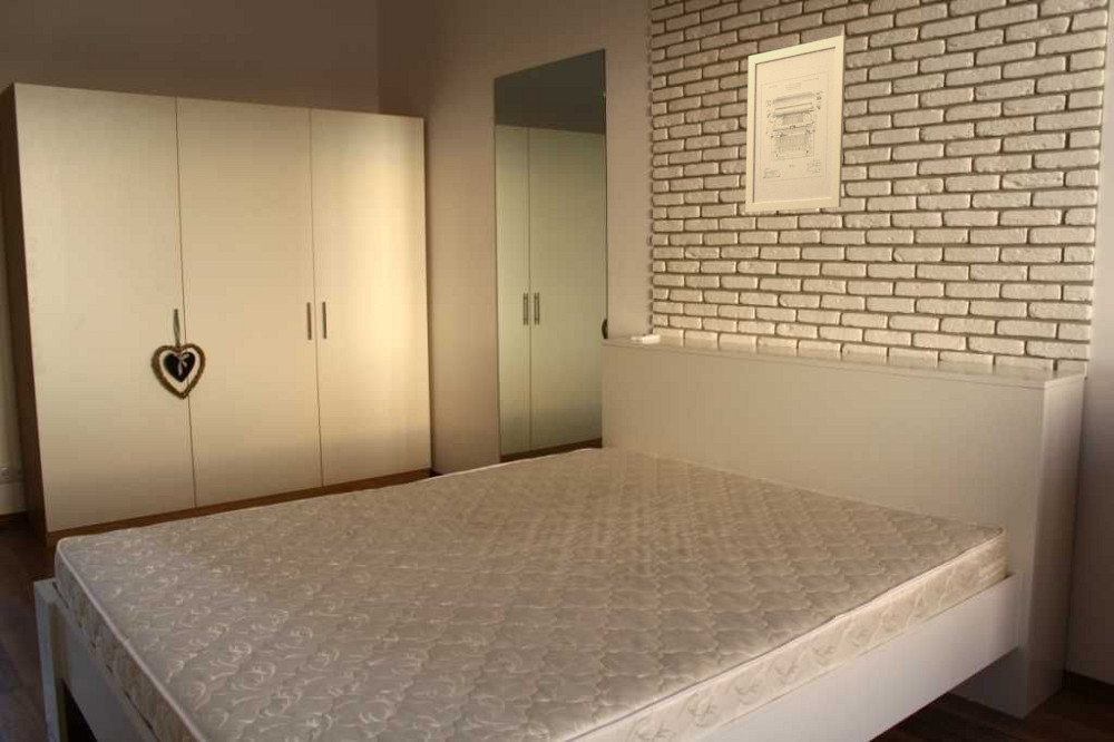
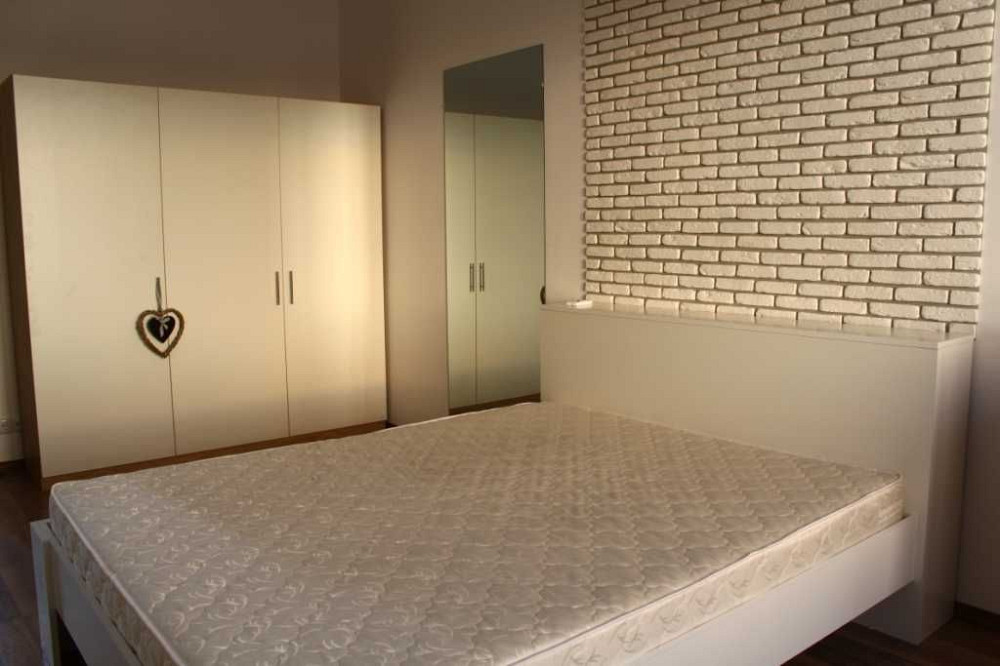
- wall art [744,33,848,214]
